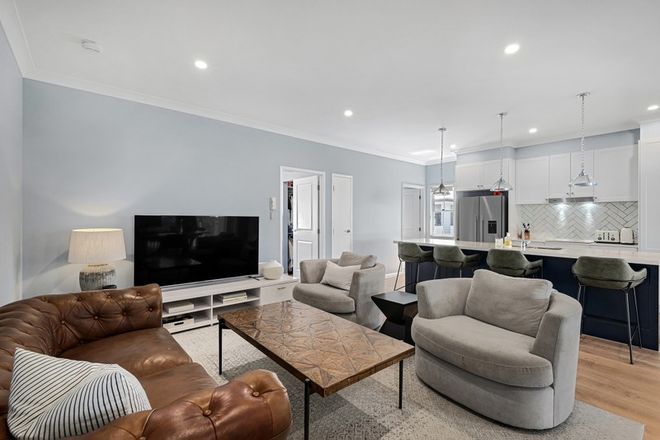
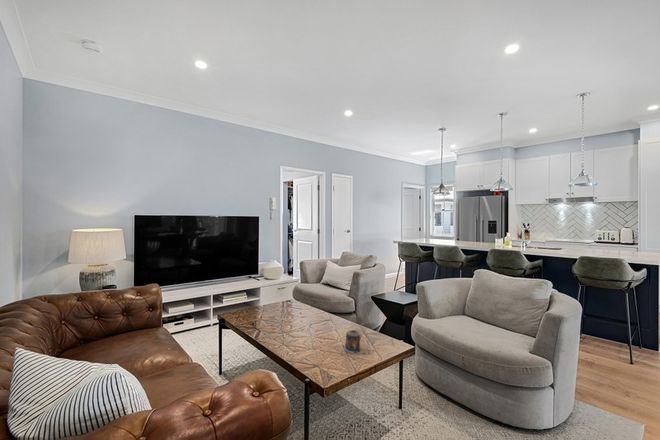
+ candle [342,329,362,355]
